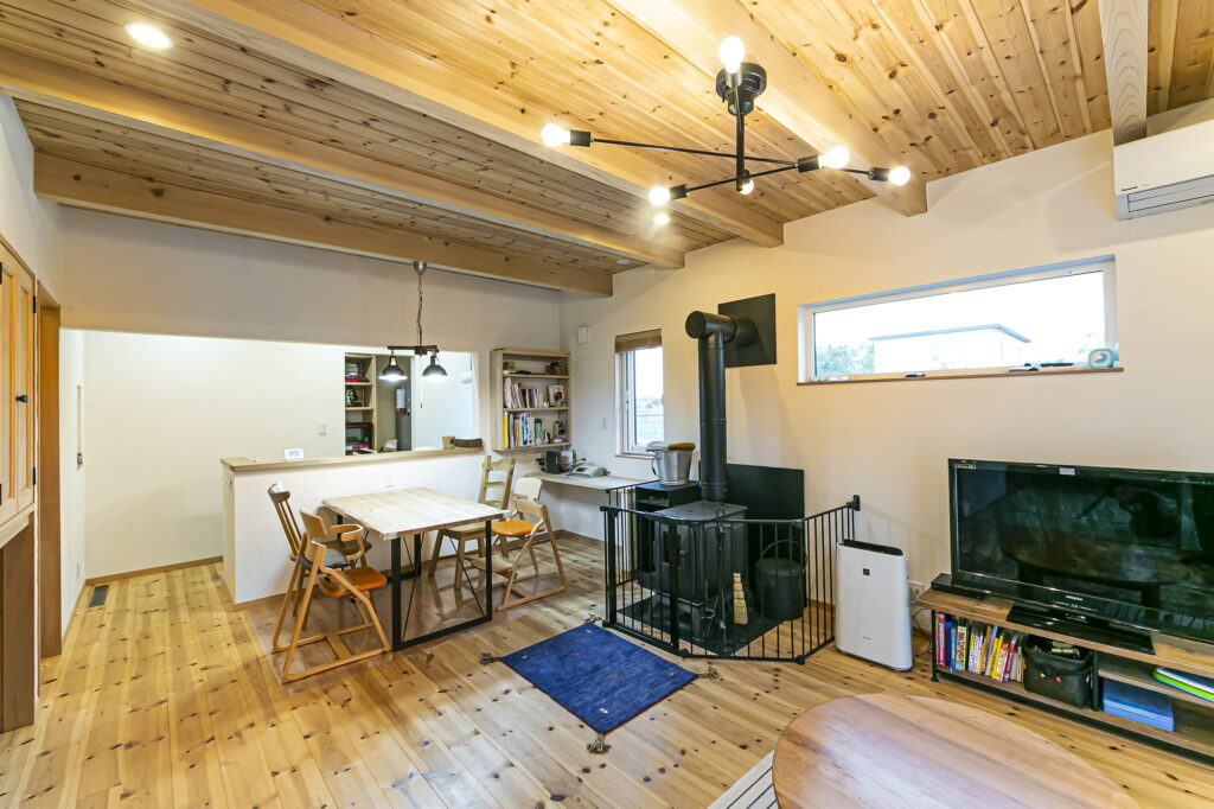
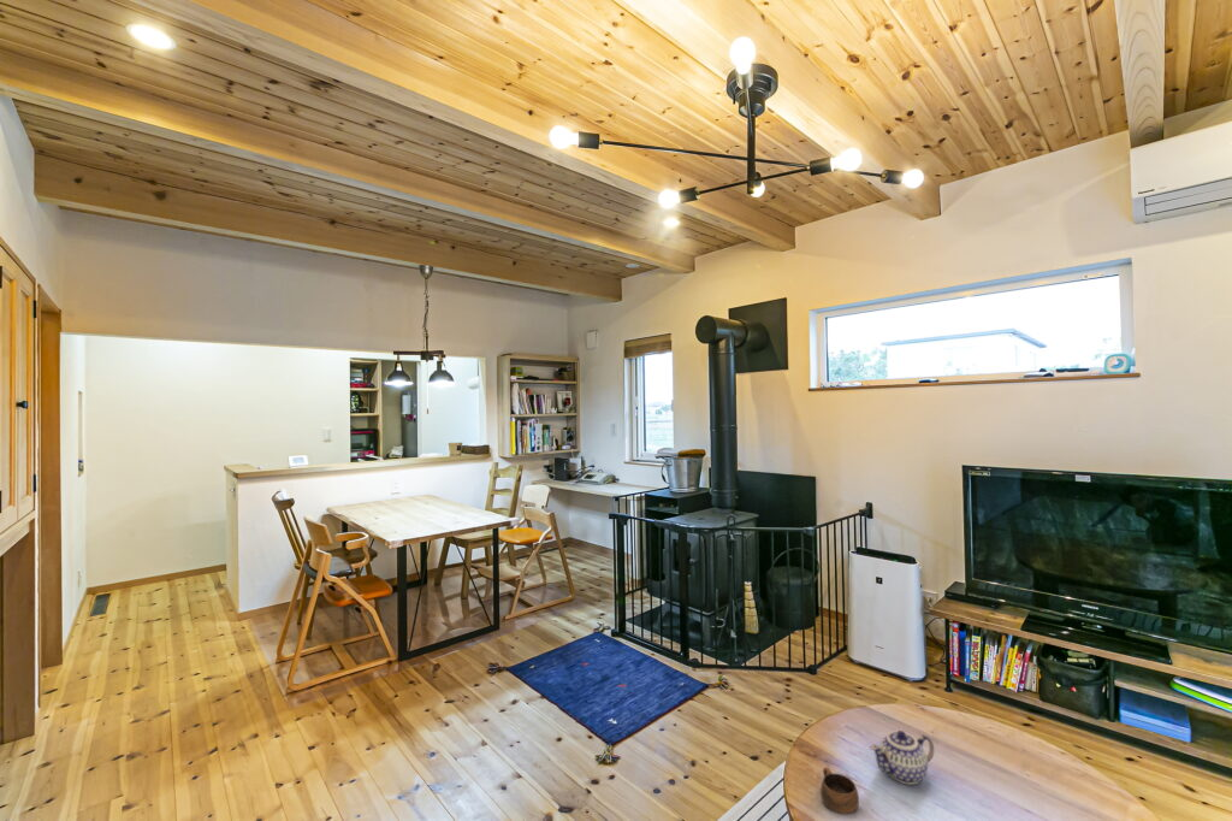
+ cup [819,766,860,815]
+ teapot [869,730,935,786]
